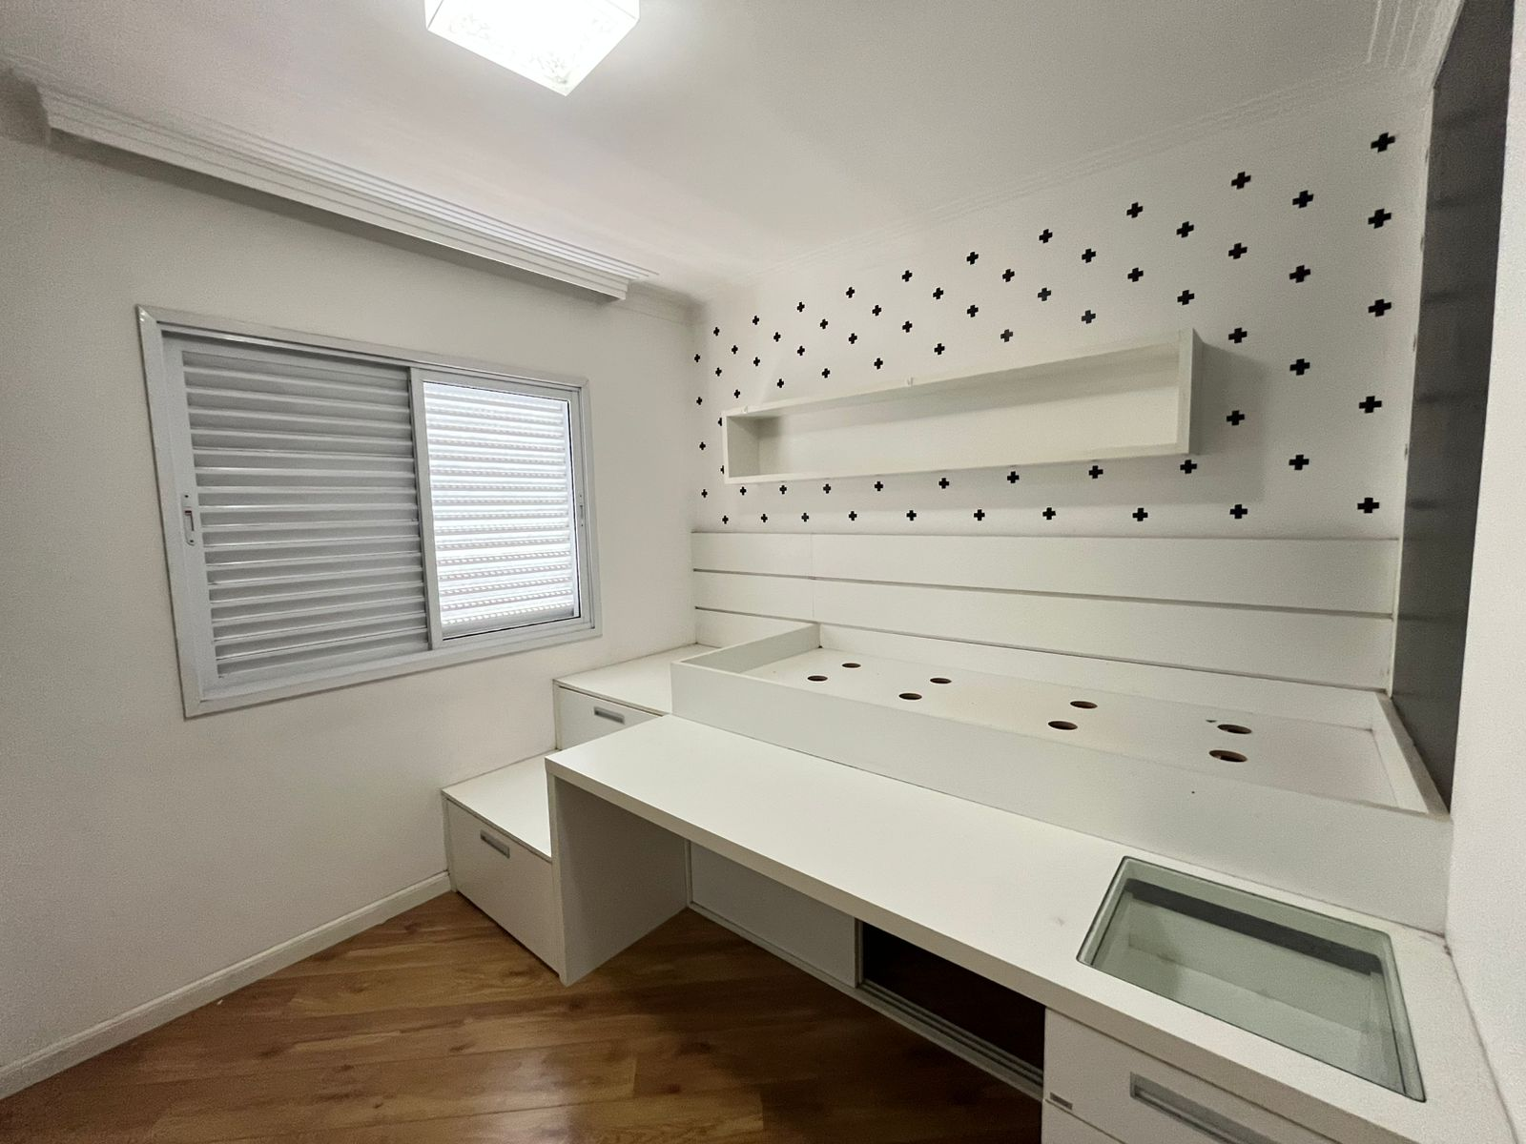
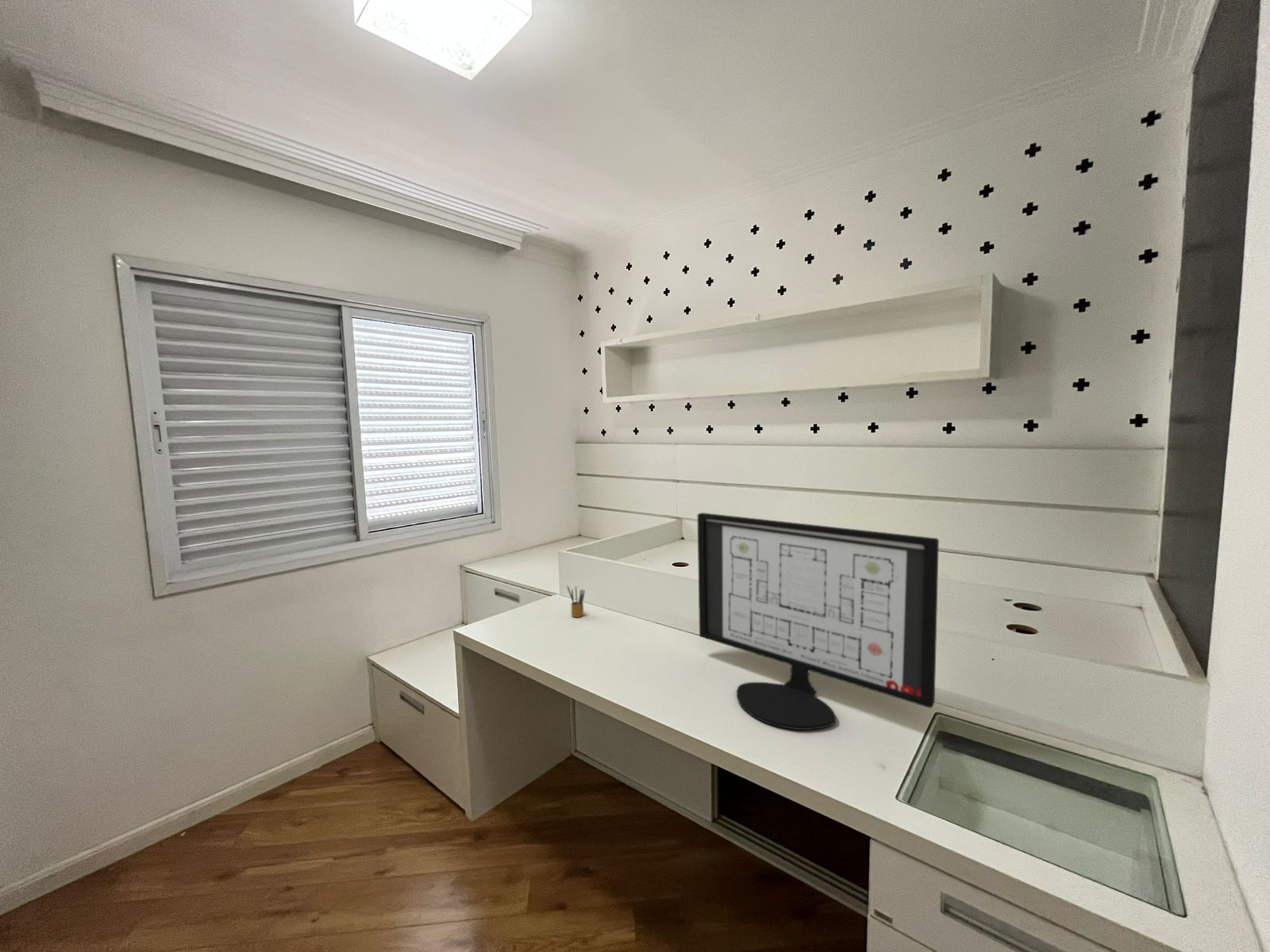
+ computer monitor [697,512,940,731]
+ pencil box [567,585,586,618]
